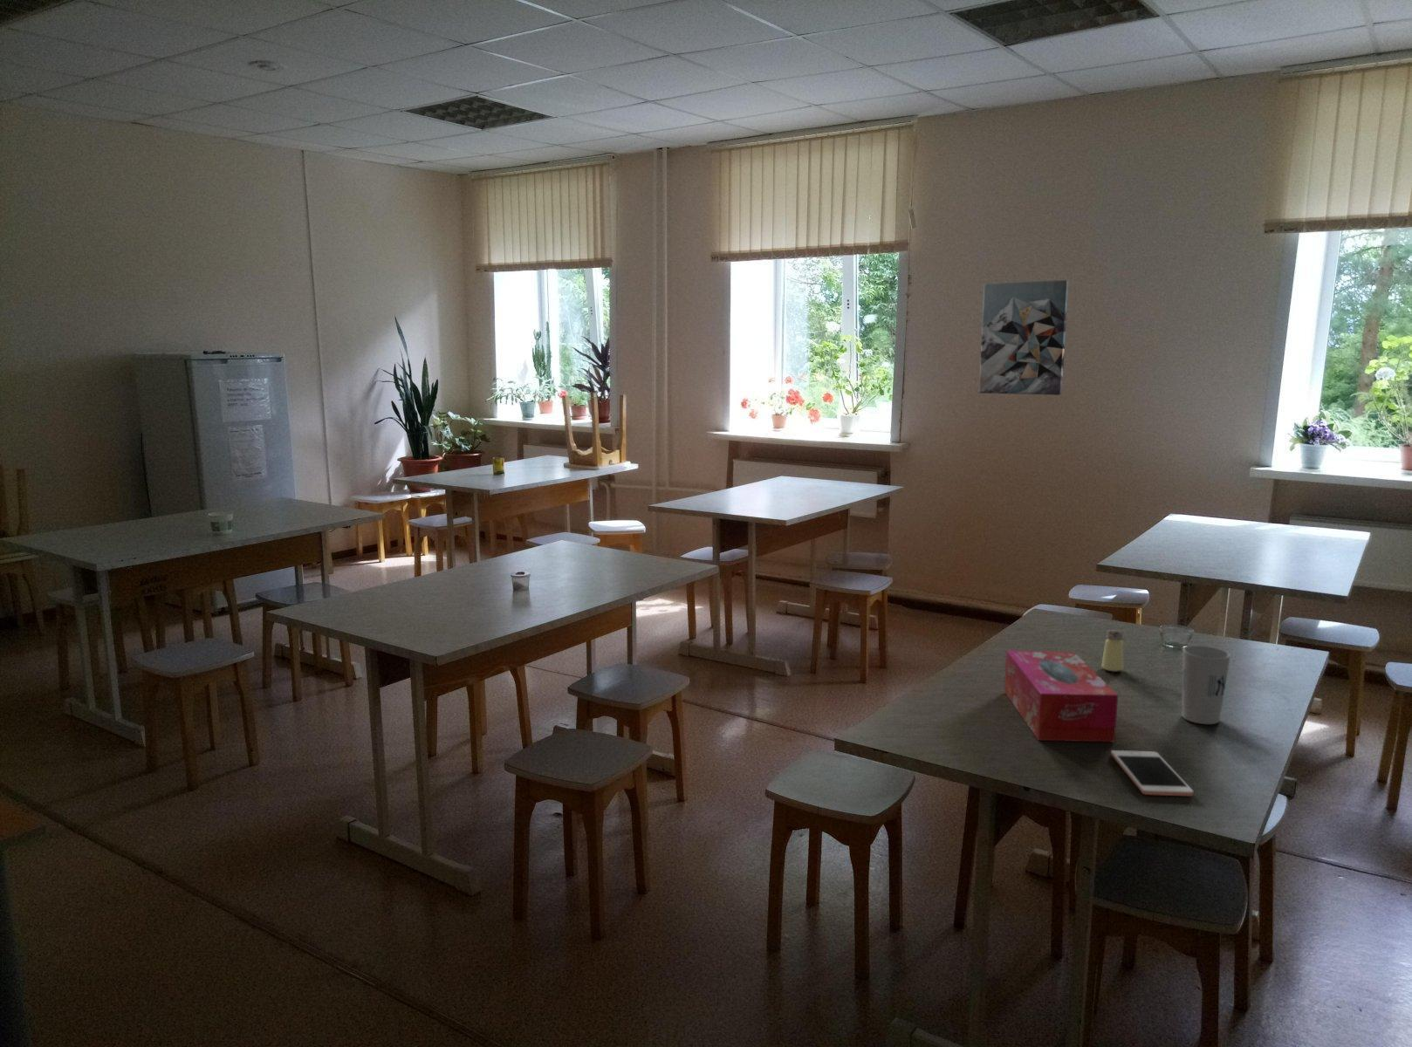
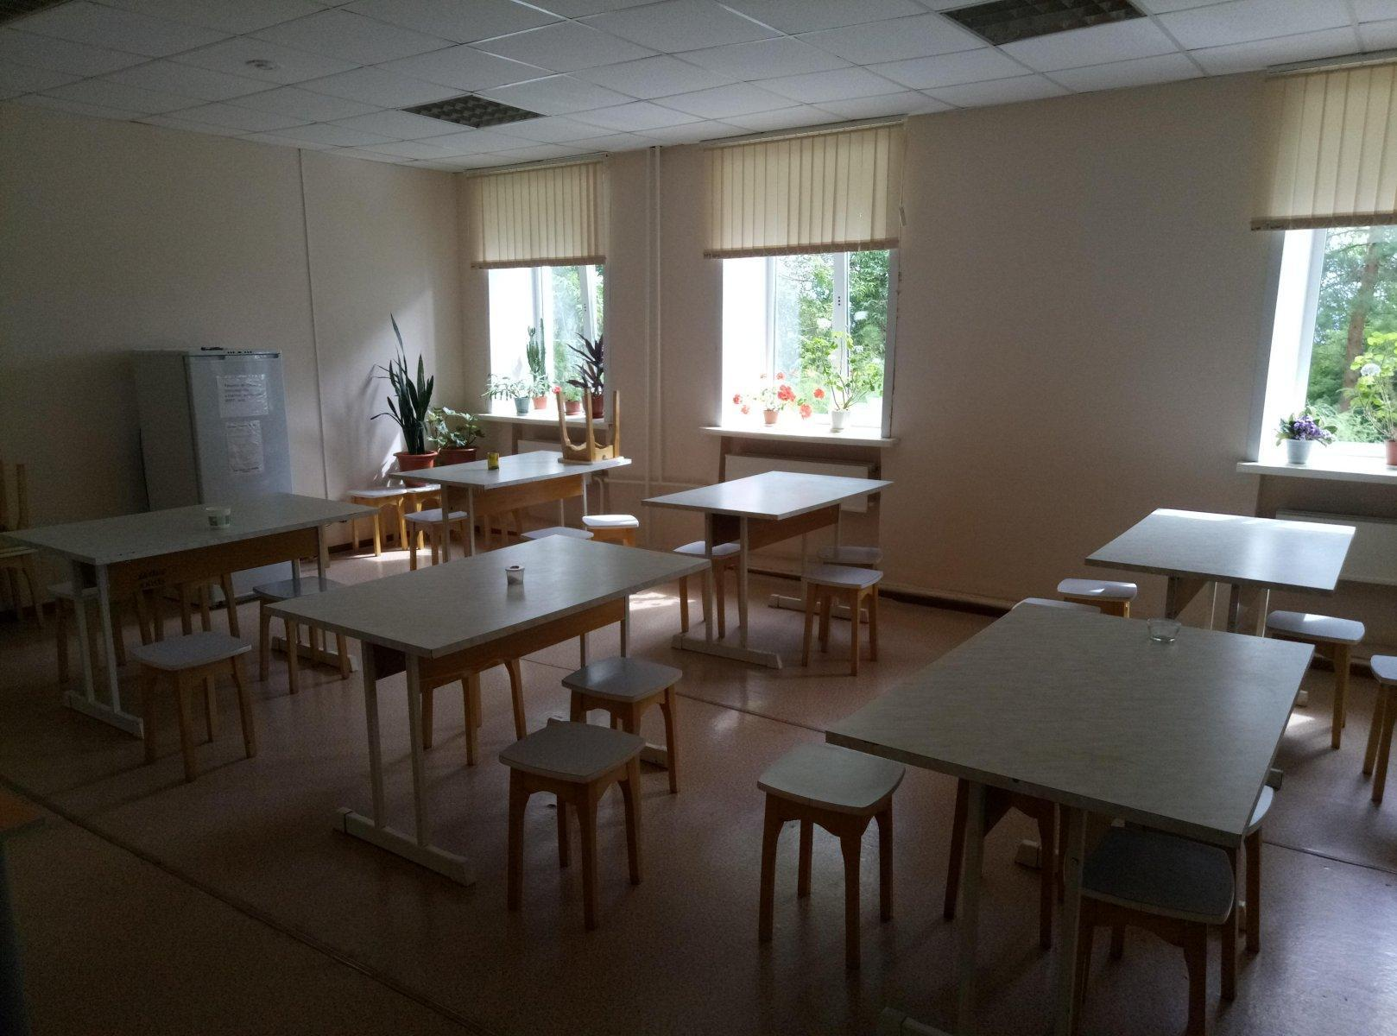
- tissue box [1004,650,1118,742]
- saltshaker [1101,629,1124,673]
- cup [1181,644,1232,725]
- wall art [979,279,1069,396]
- cell phone [1110,749,1194,796]
